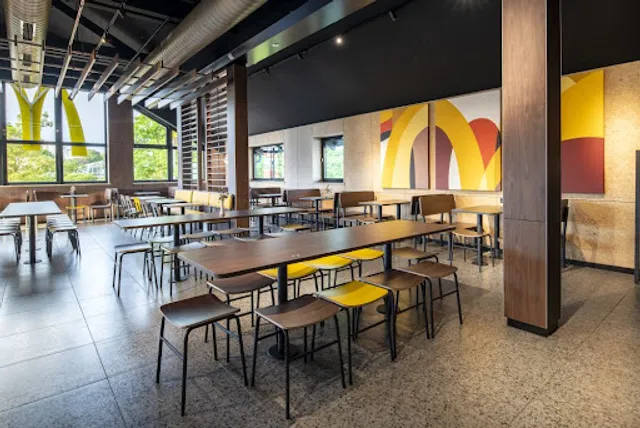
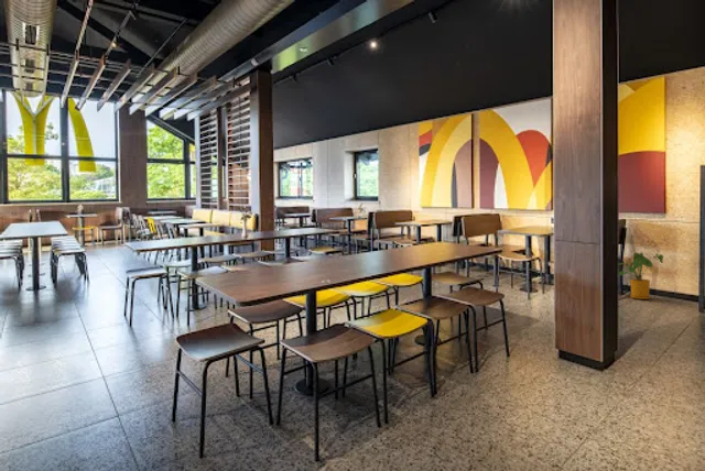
+ house plant [618,251,664,300]
